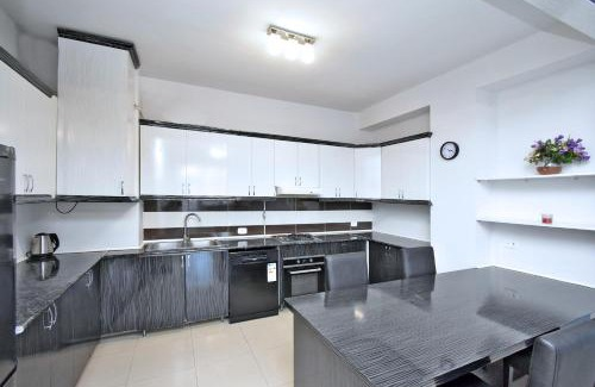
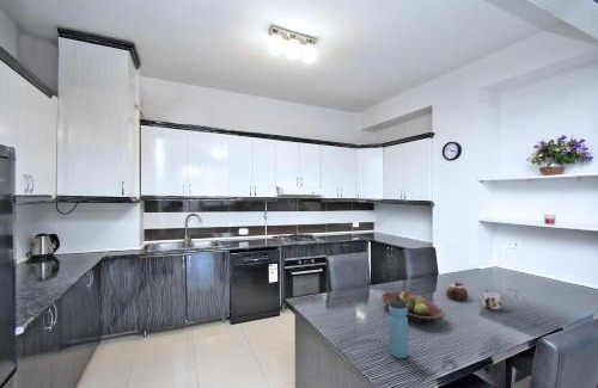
+ mug [481,289,502,310]
+ fruit bowl [380,290,446,326]
+ teapot [445,281,469,302]
+ water bottle [388,295,410,359]
